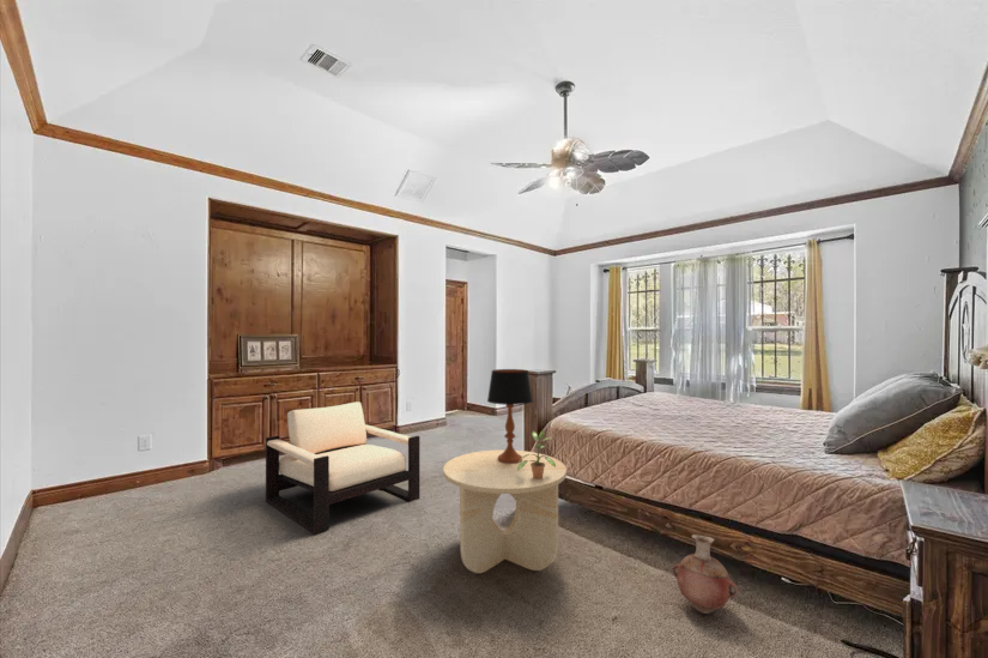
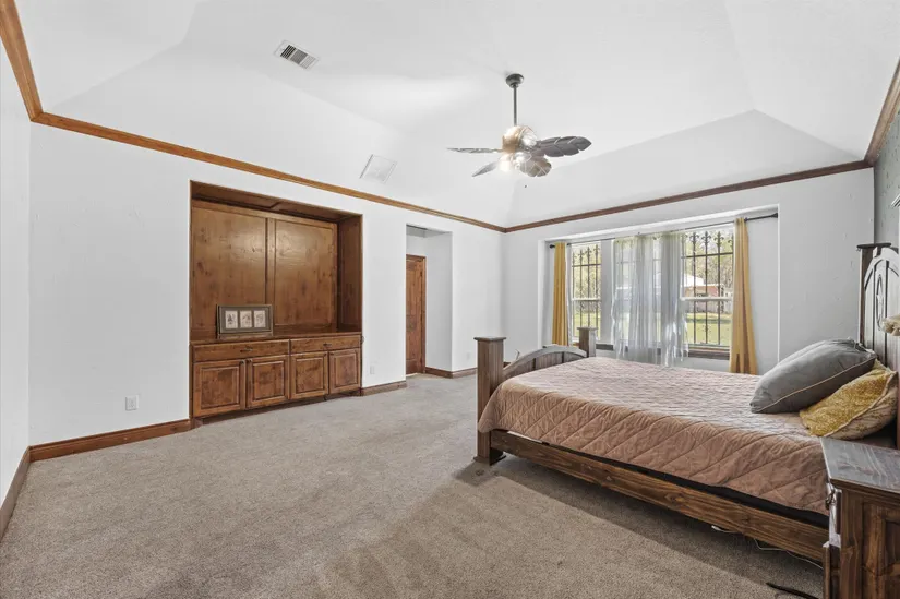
- armchair [265,400,420,537]
- potted plant [517,429,556,479]
- table lamp [486,368,534,464]
- vase [671,533,739,615]
- side table [442,448,568,574]
